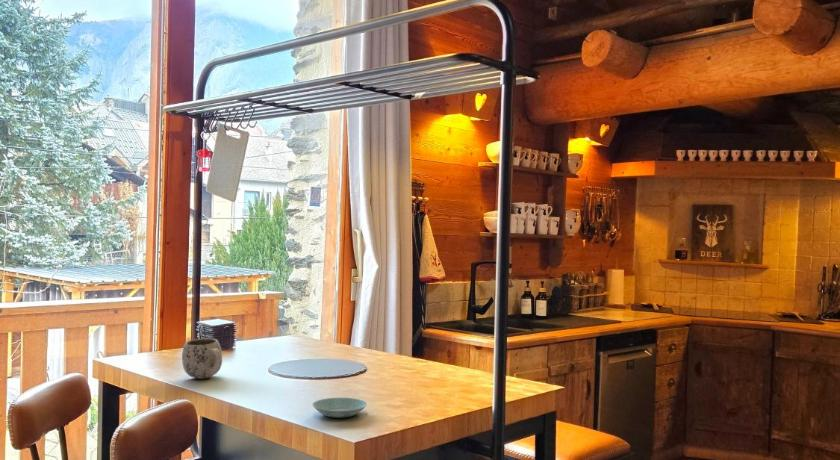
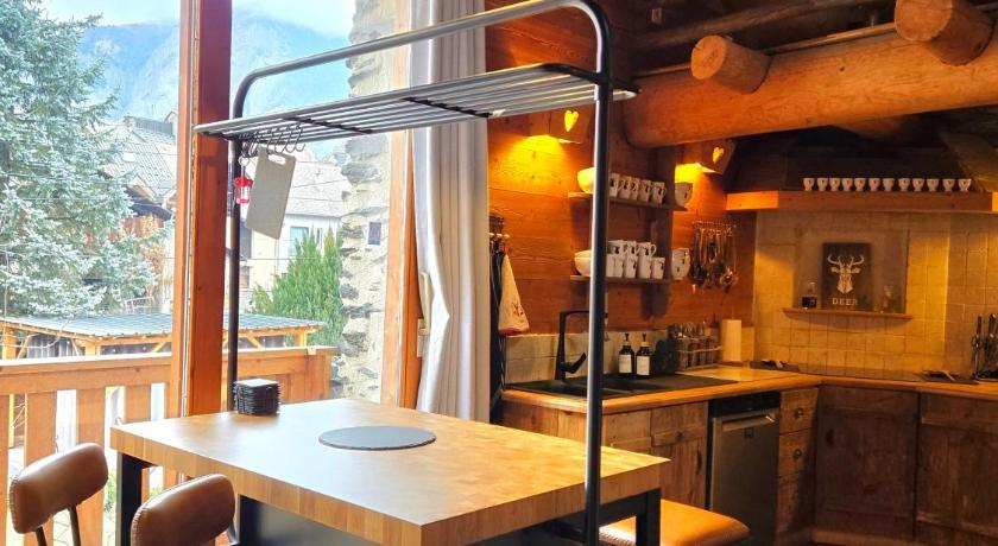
- mug [181,337,223,380]
- saucer [311,397,368,419]
